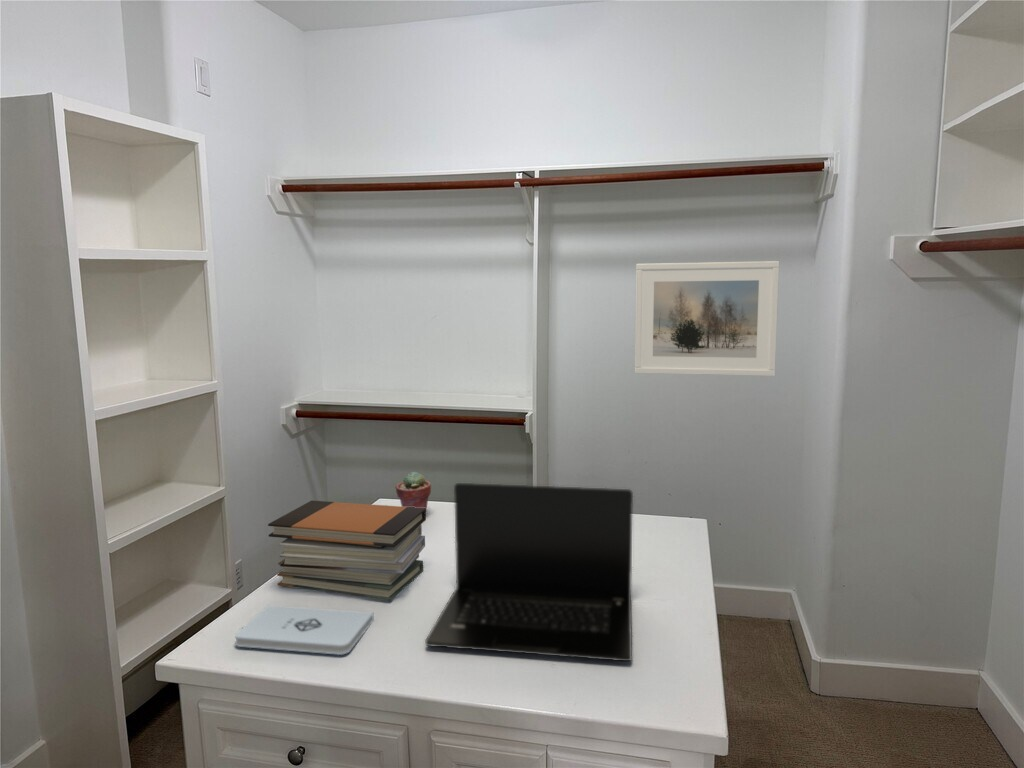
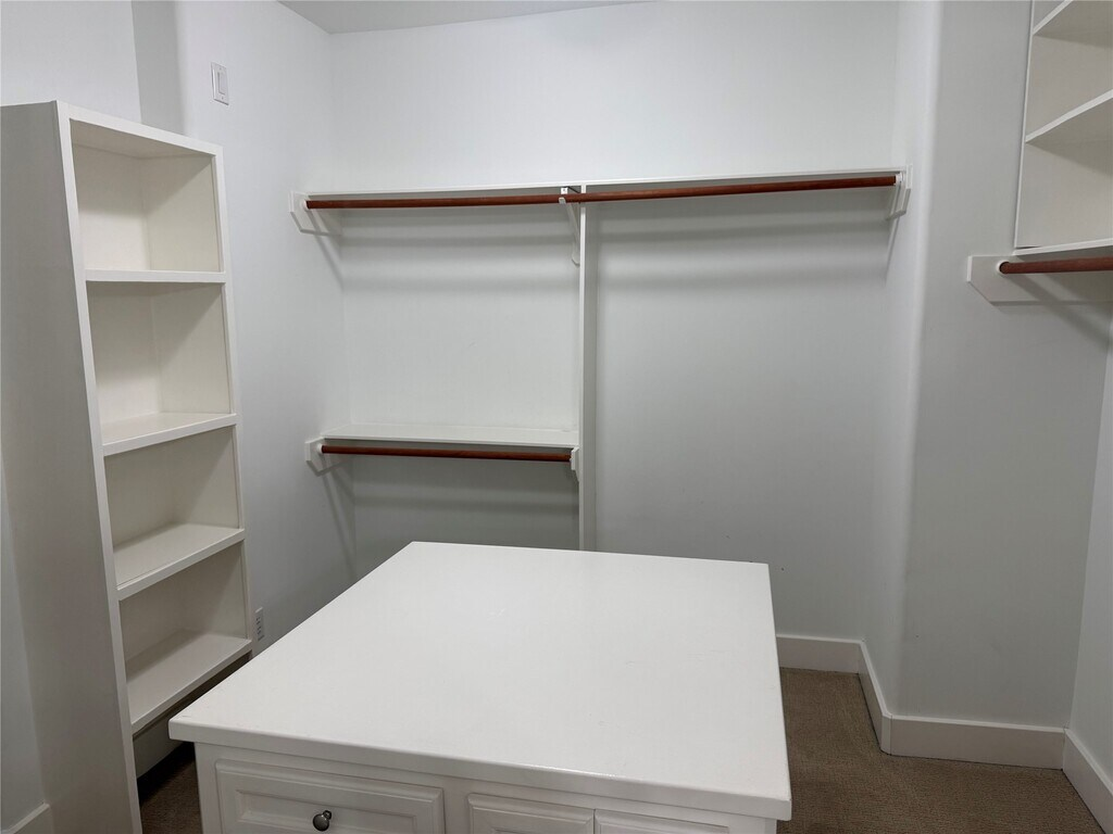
- laptop [424,482,634,662]
- potted succulent [395,471,432,510]
- book stack [267,500,427,601]
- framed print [634,260,780,377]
- notepad [234,604,375,656]
